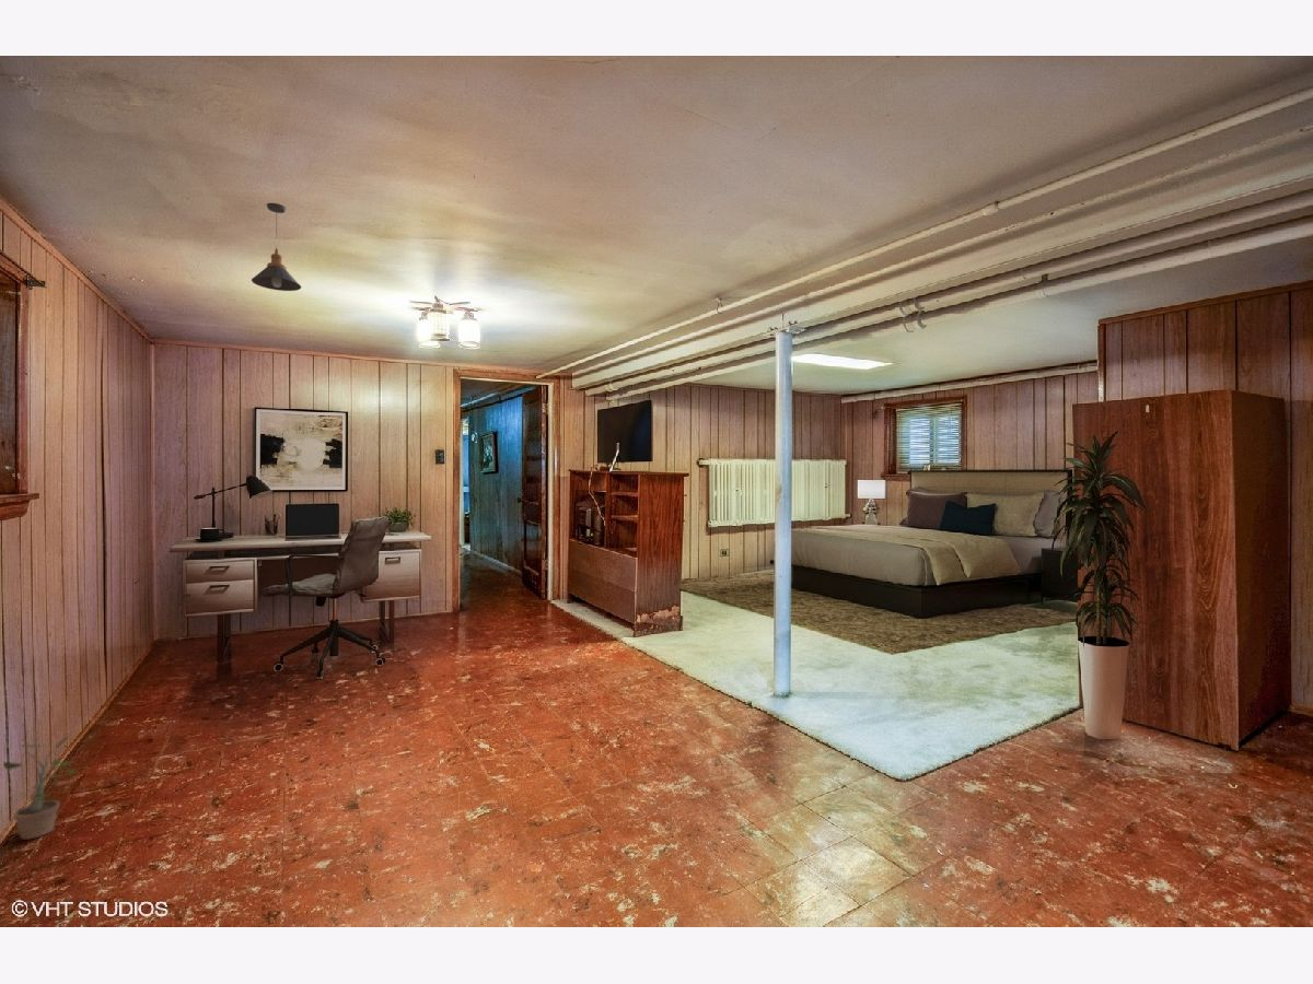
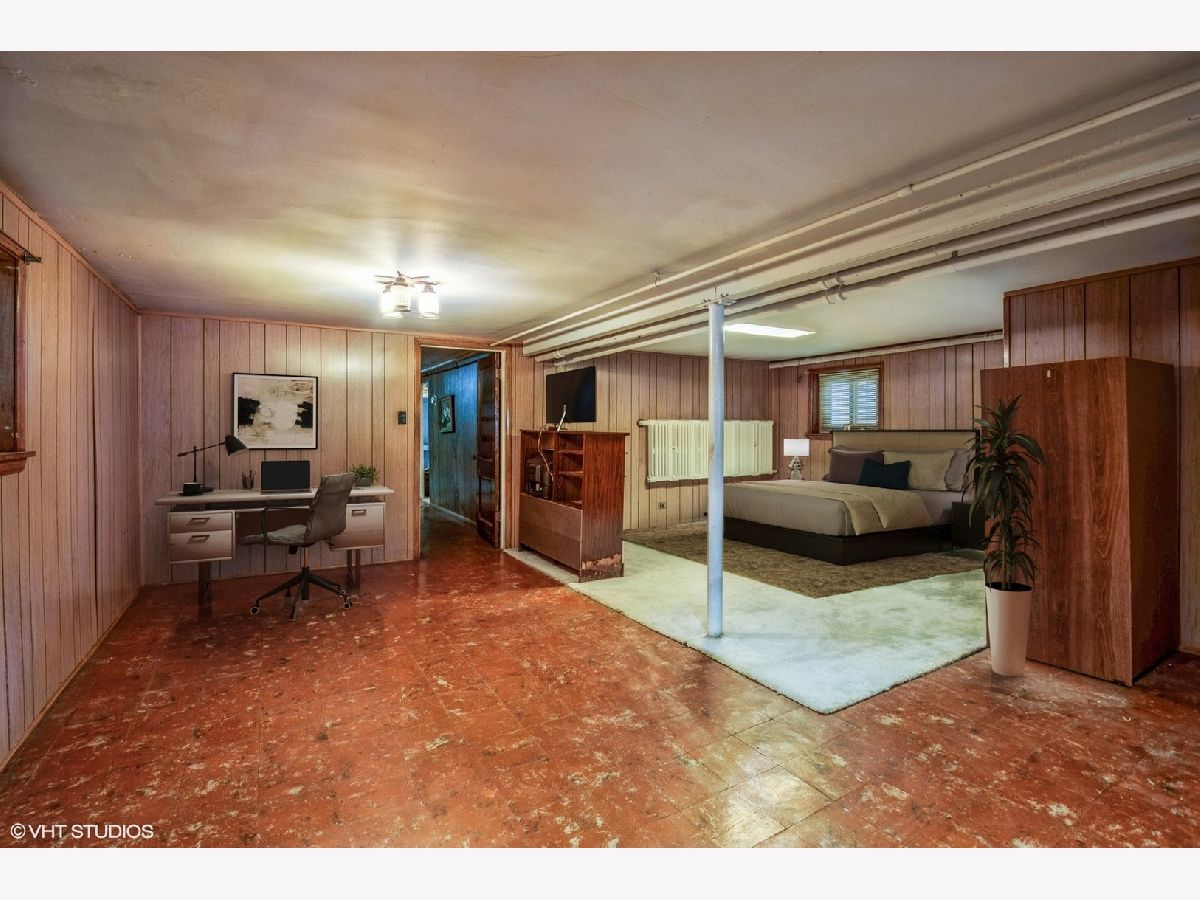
- potted plant [2,735,78,841]
- pendant light [251,202,302,292]
